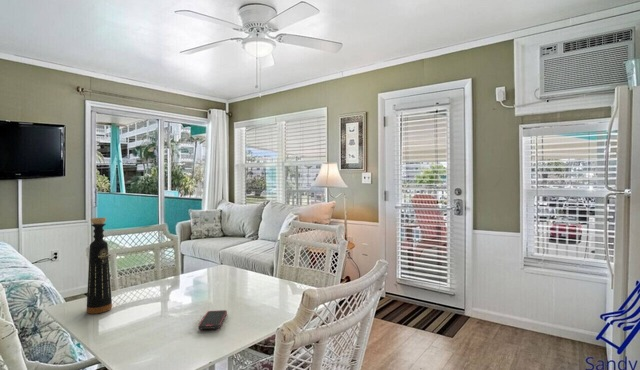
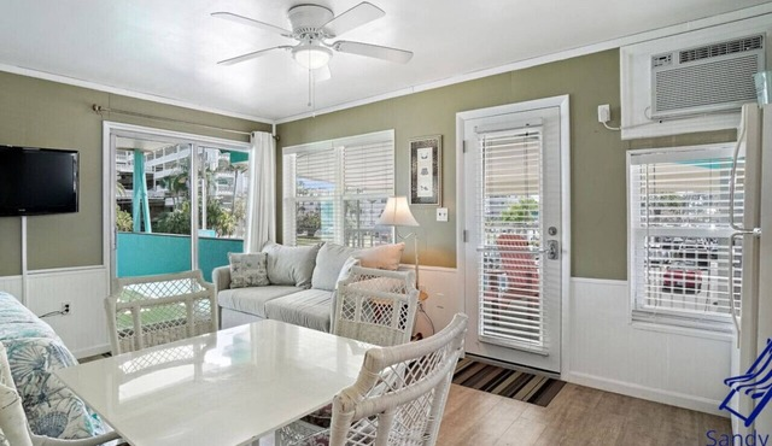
- smartphone [198,309,228,330]
- bottle [86,217,113,315]
